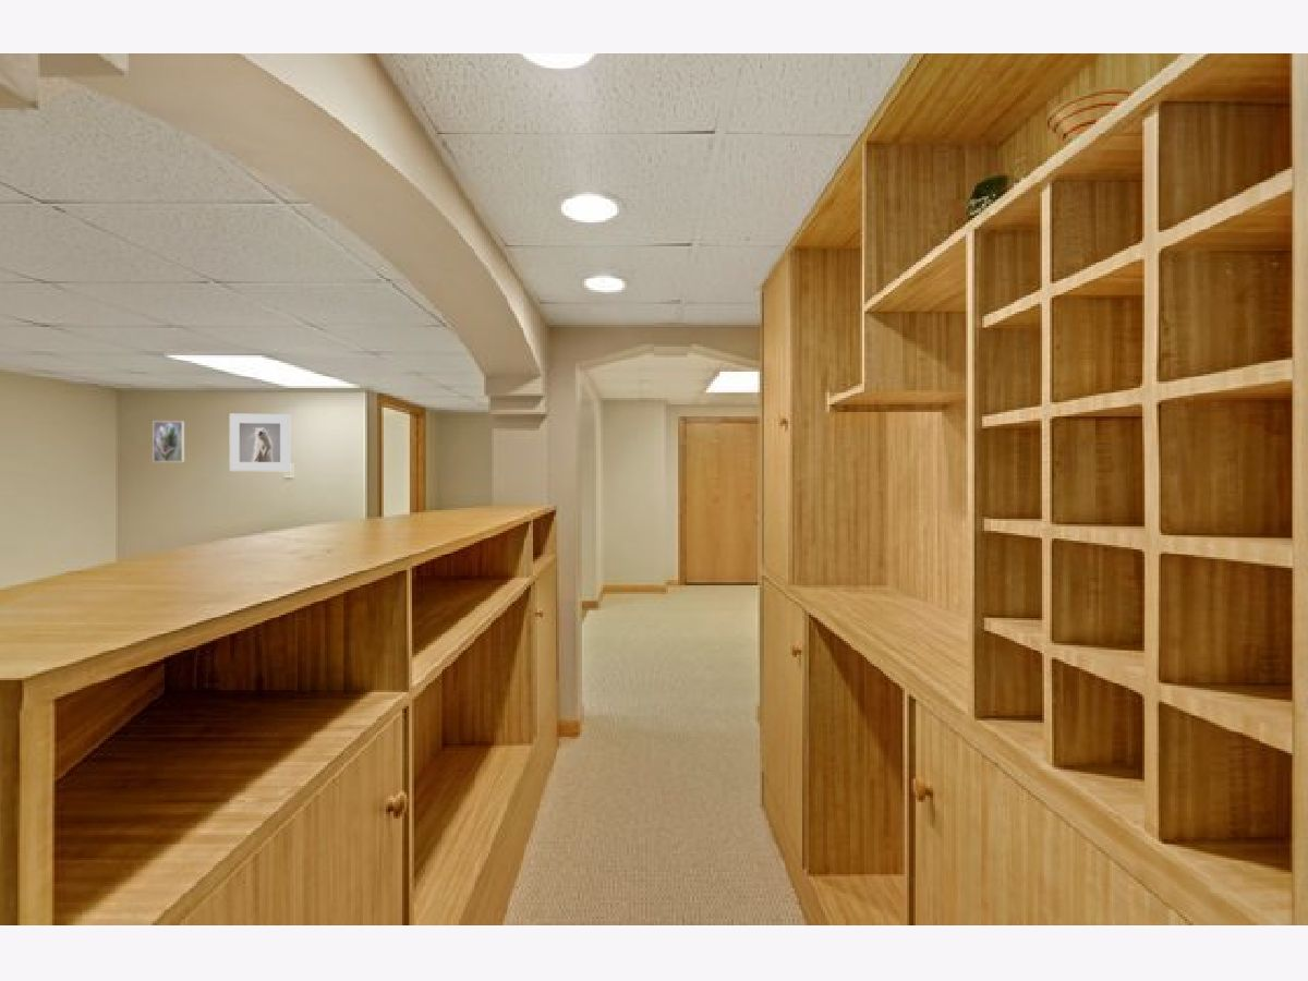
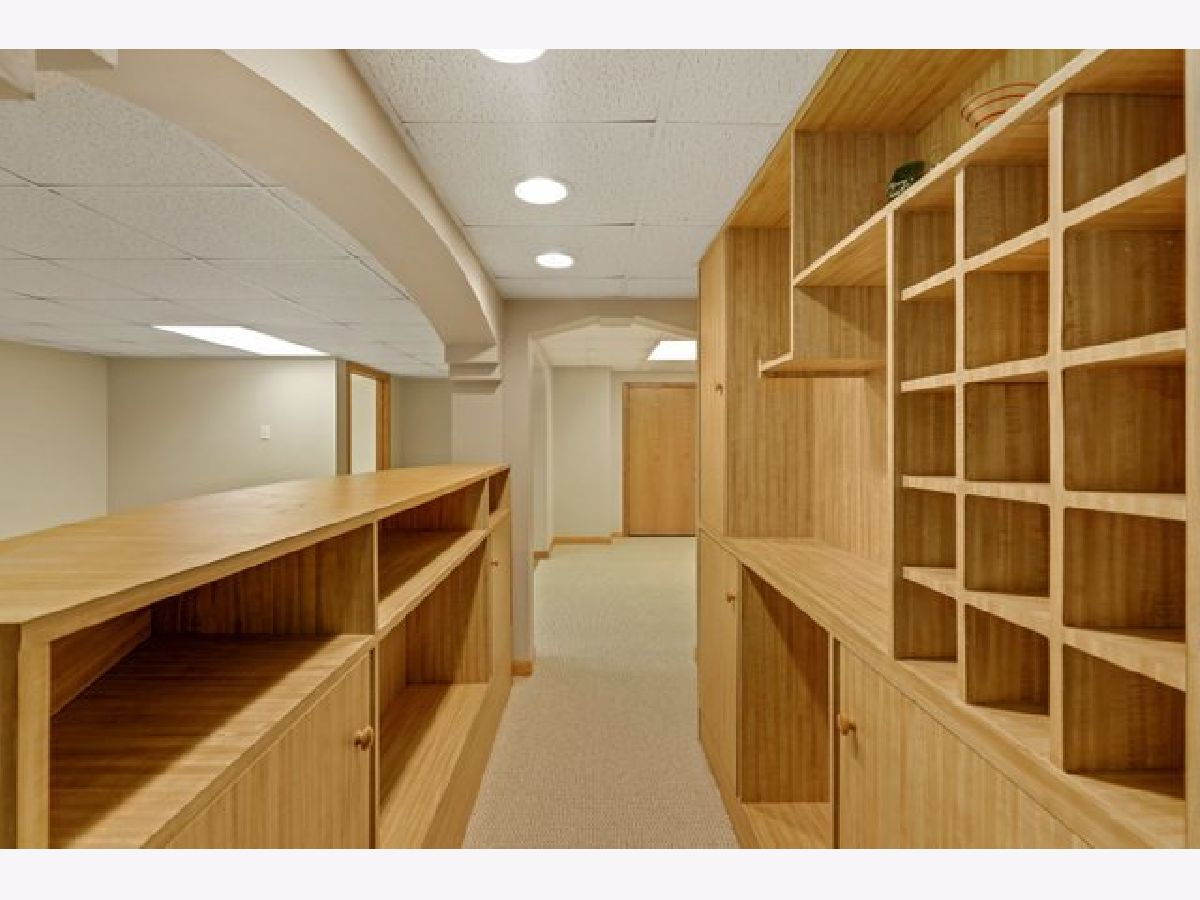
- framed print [229,413,291,472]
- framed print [152,420,185,463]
